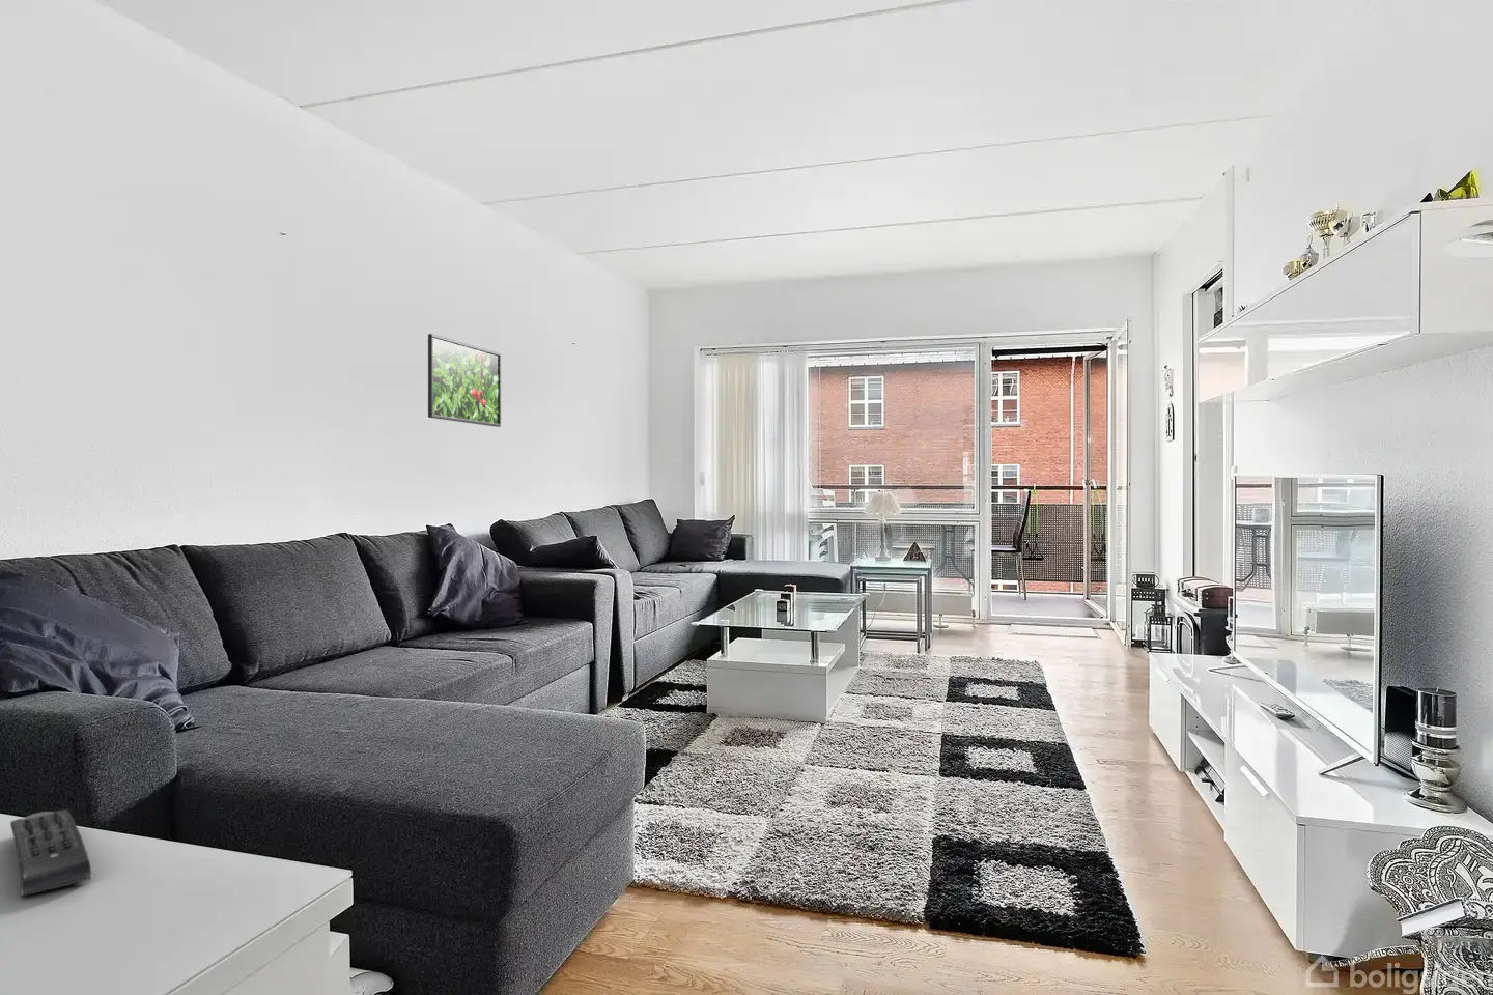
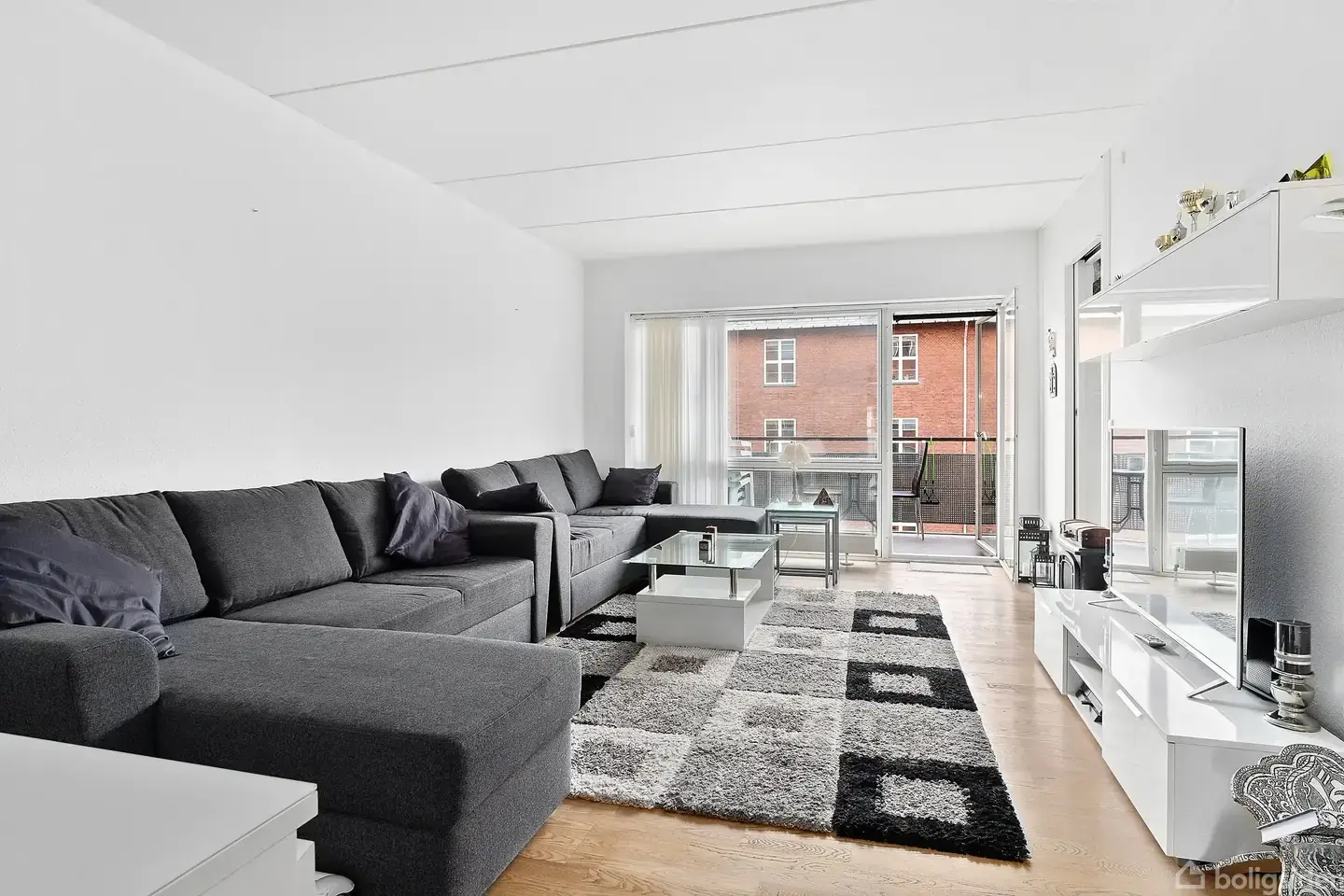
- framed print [428,333,502,428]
- remote control [9,808,92,896]
